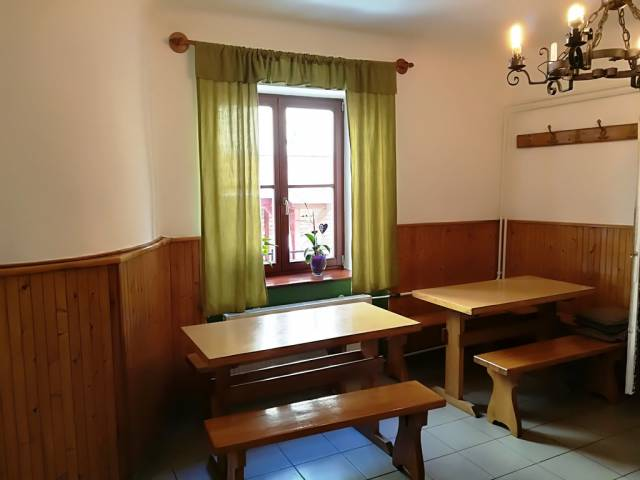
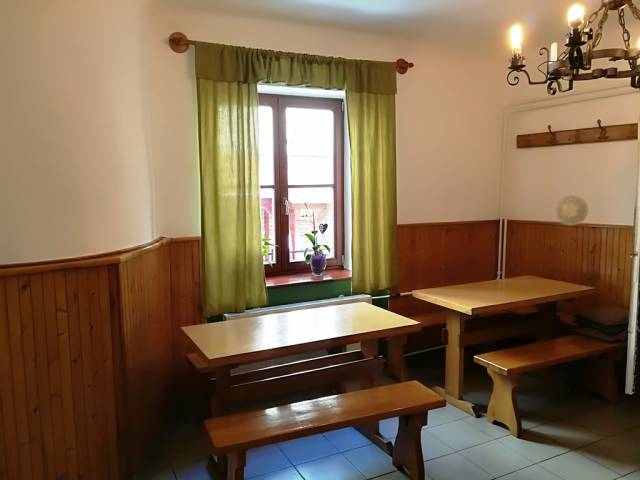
+ decorative plate [554,194,589,226]
